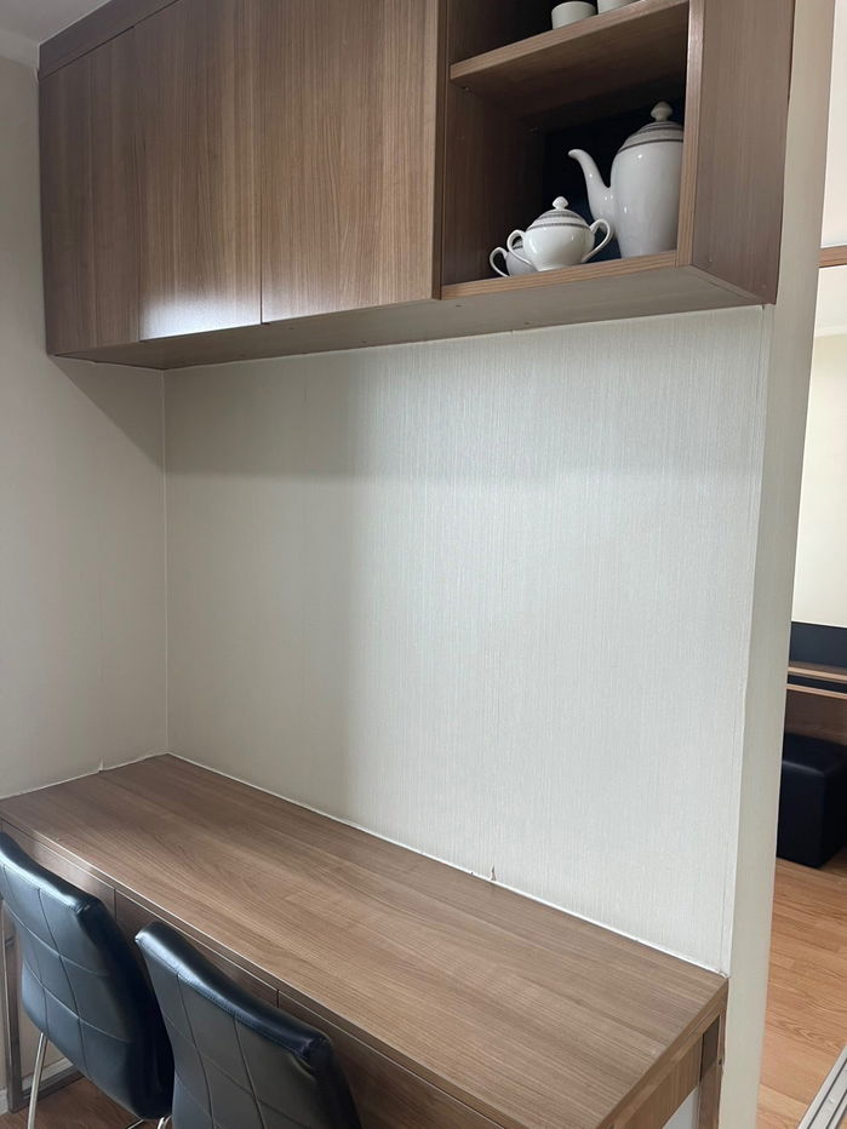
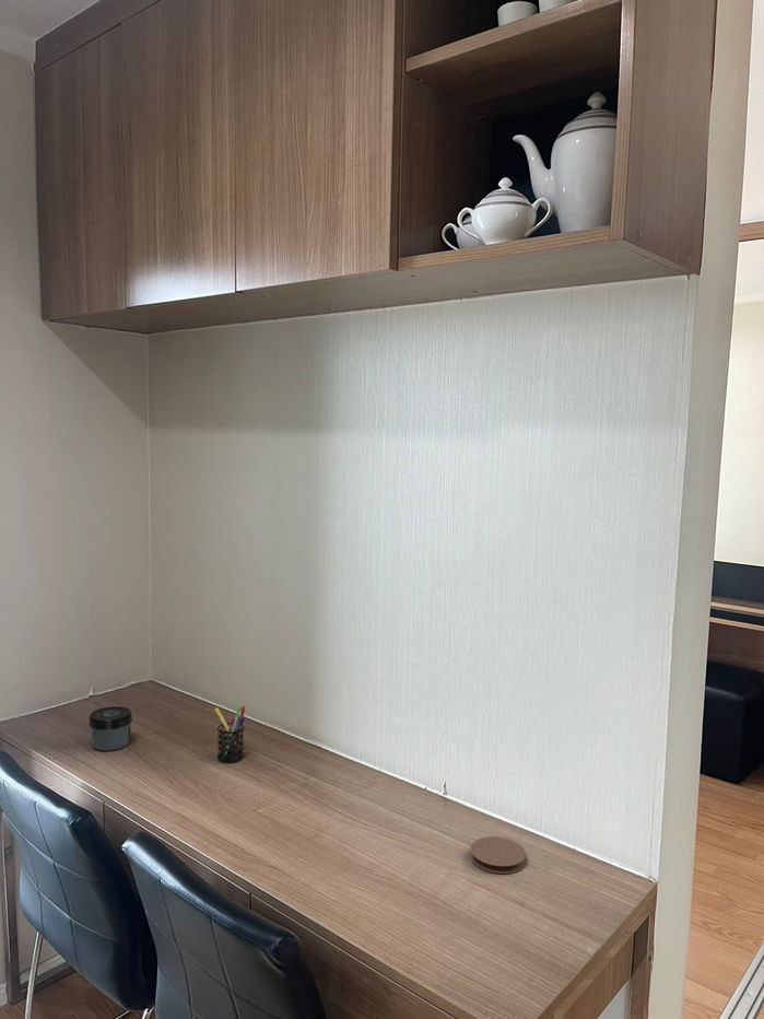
+ jar [87,705,133,752]
+ coaster [469,835,527,875]
+ pen holder [214,705,246,763]
